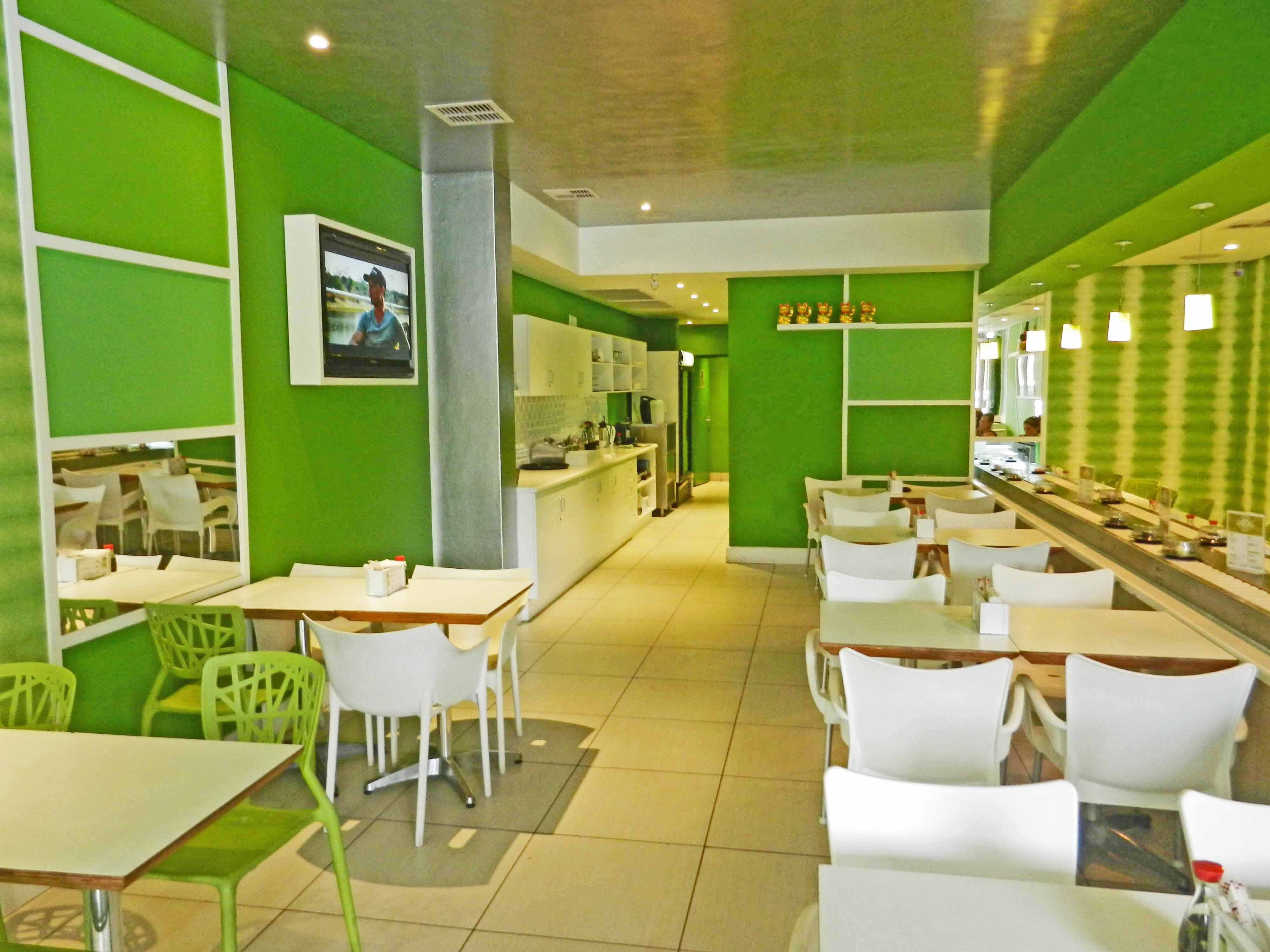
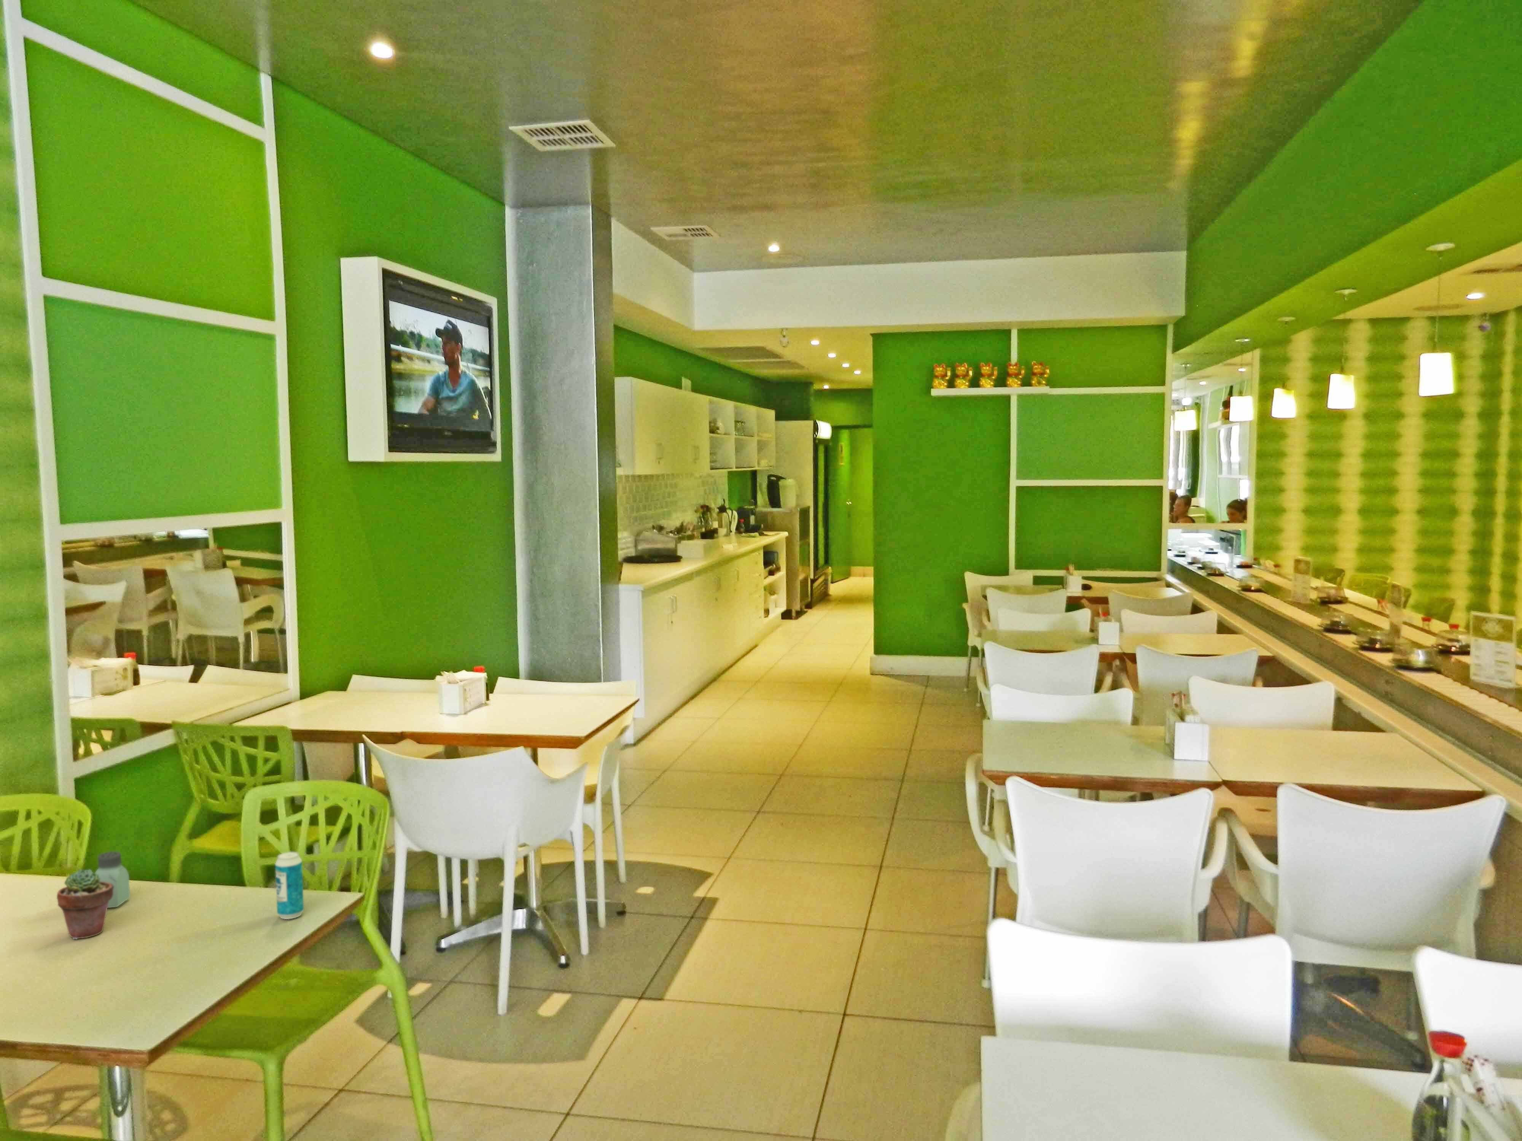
+ beverage can [274,852,304,919]
+ potted succulent [56,869,114,940]
+ saltshaker [95,851,131,908]
